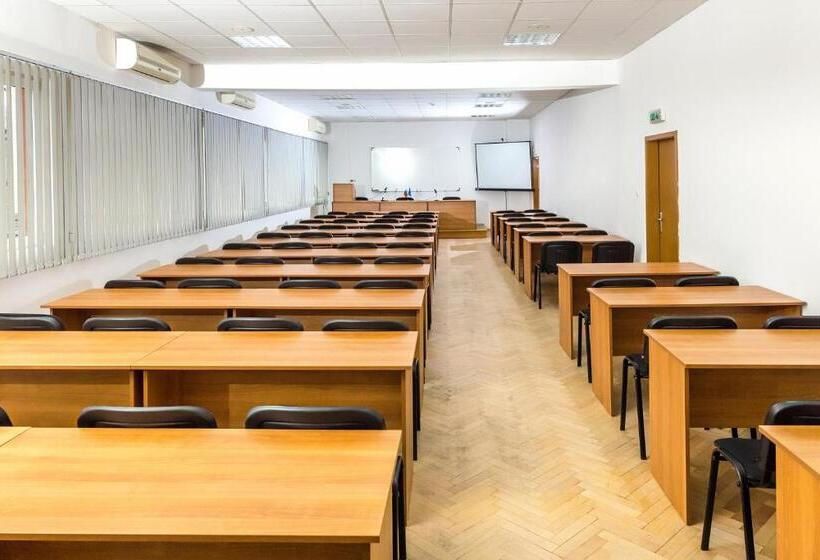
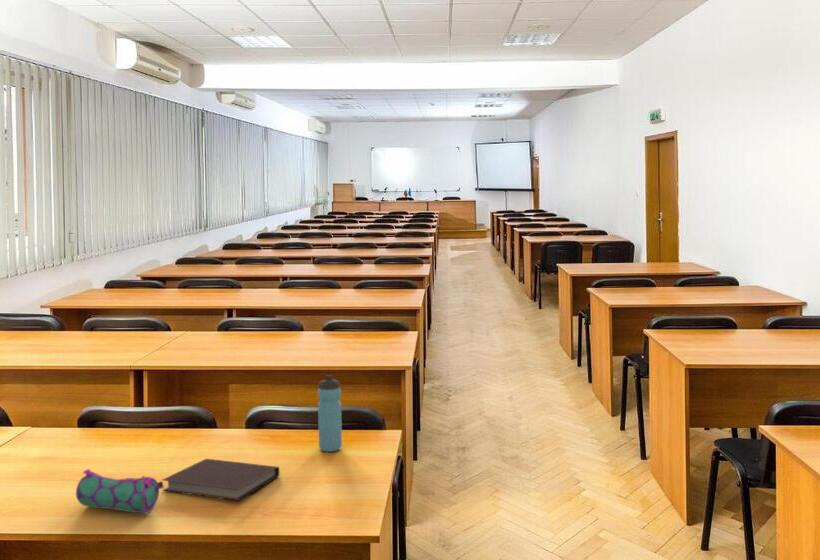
+ notebook [161,458,280,502]
+ pencil case [75,468,165,514]
+ water bottle [317,374,343,453]
